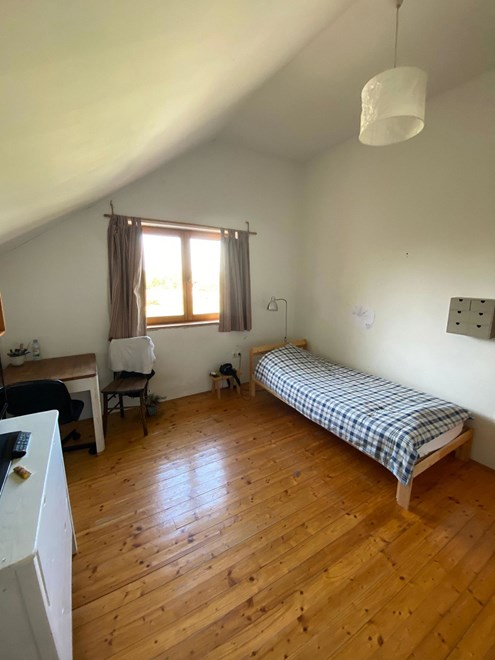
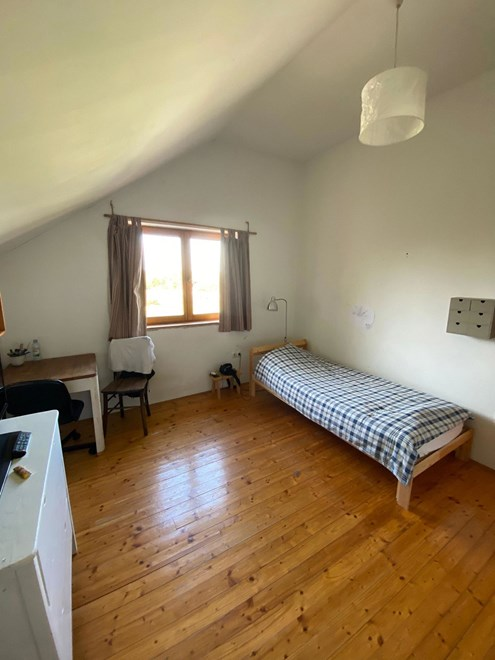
- potted plant [135,392,168,417]
